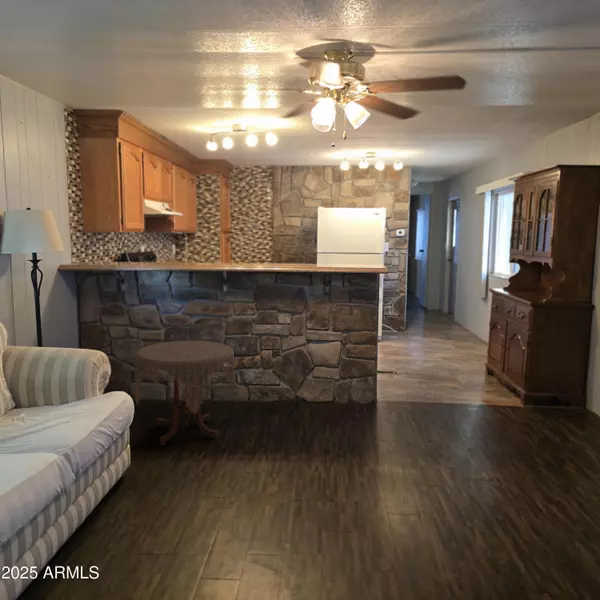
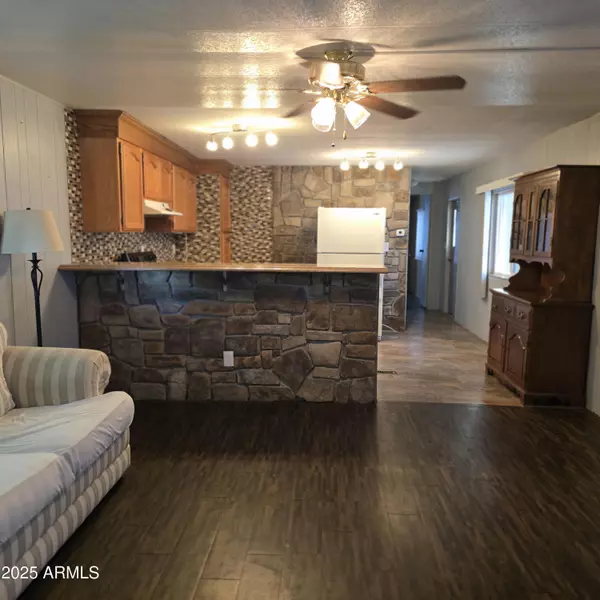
- side table [134,340,237,446]
